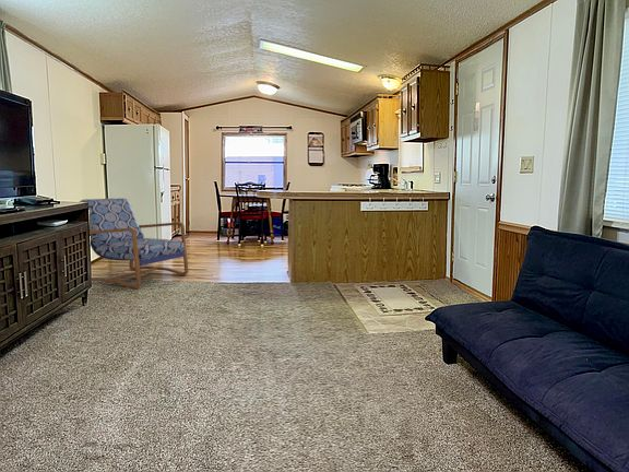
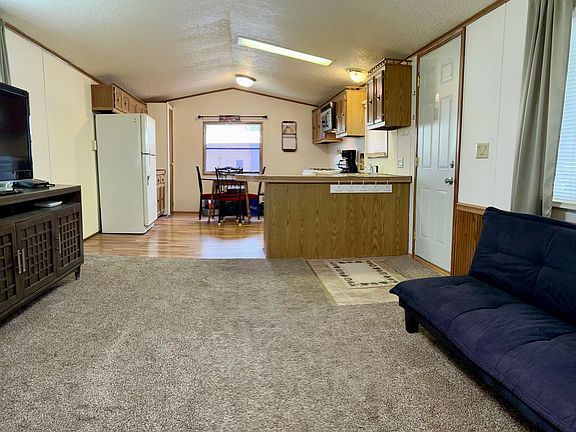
- armchair [79,197,189,290]
